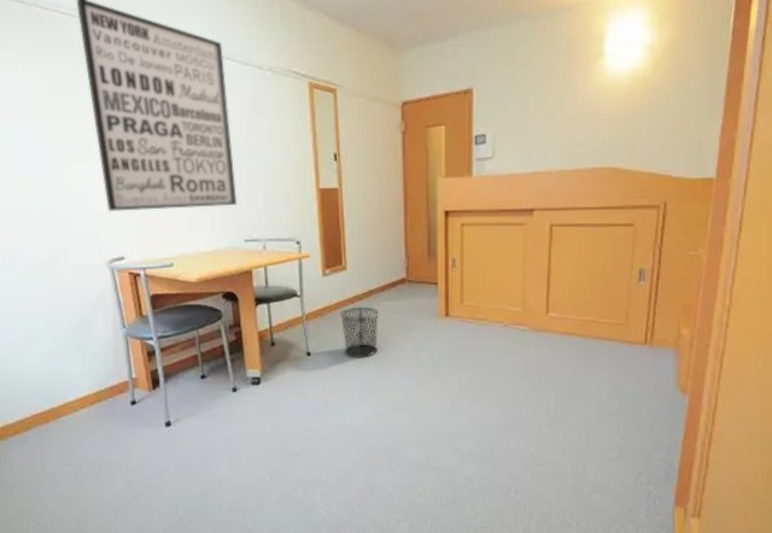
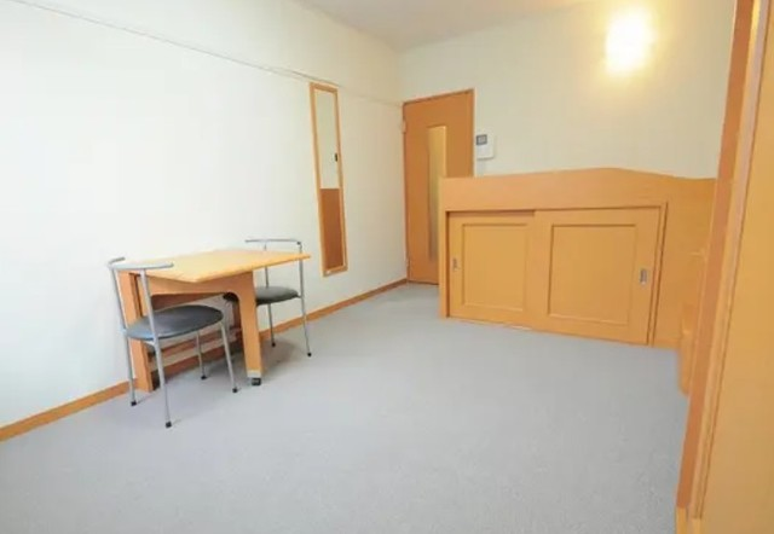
- waste bin [339,306,380,358]
- wall art [76,0,238,212]
